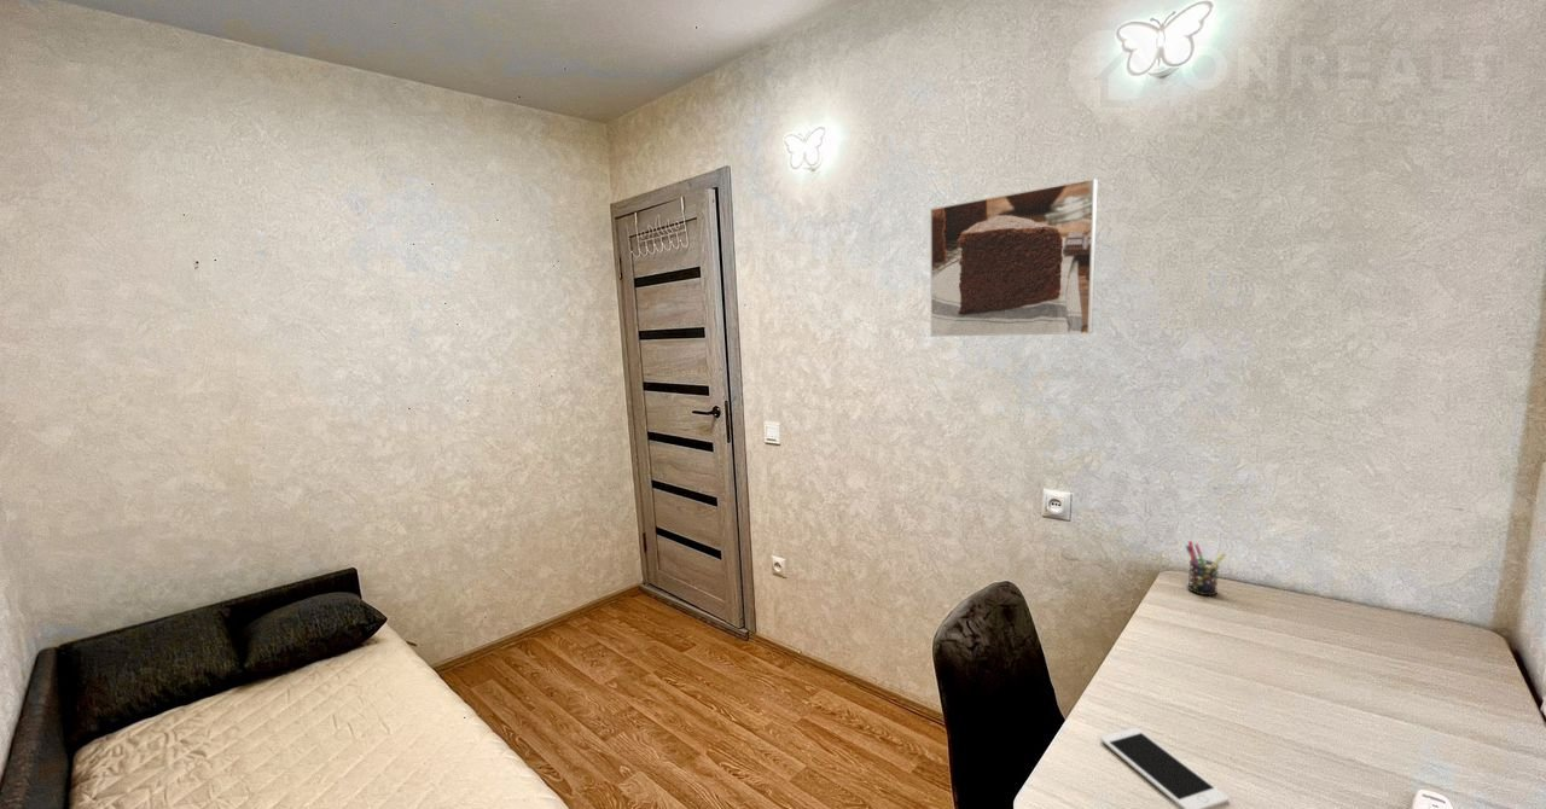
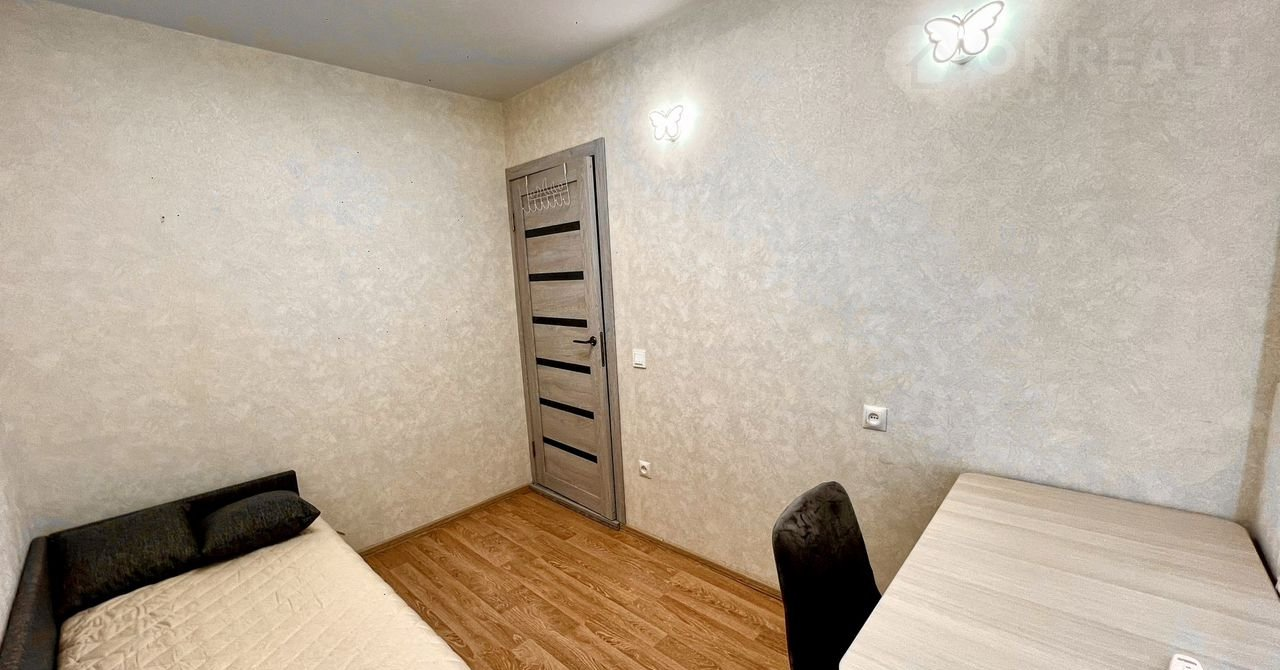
- pen holder [1185,540,1227,596]
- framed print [929,177,1099,338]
- cell phone [1100,727,1230,809]
